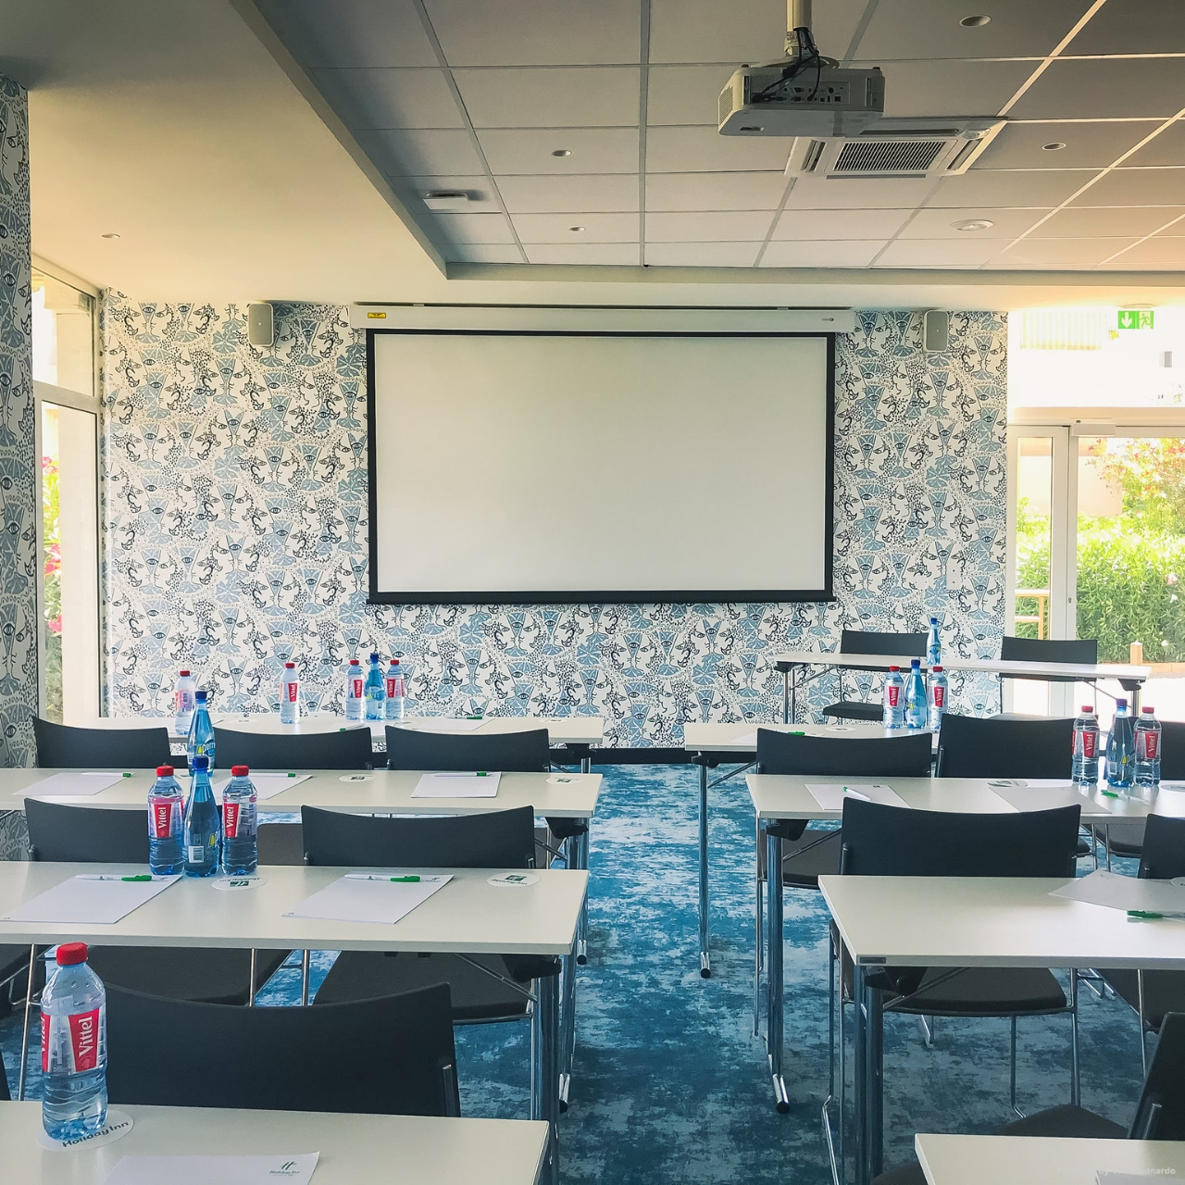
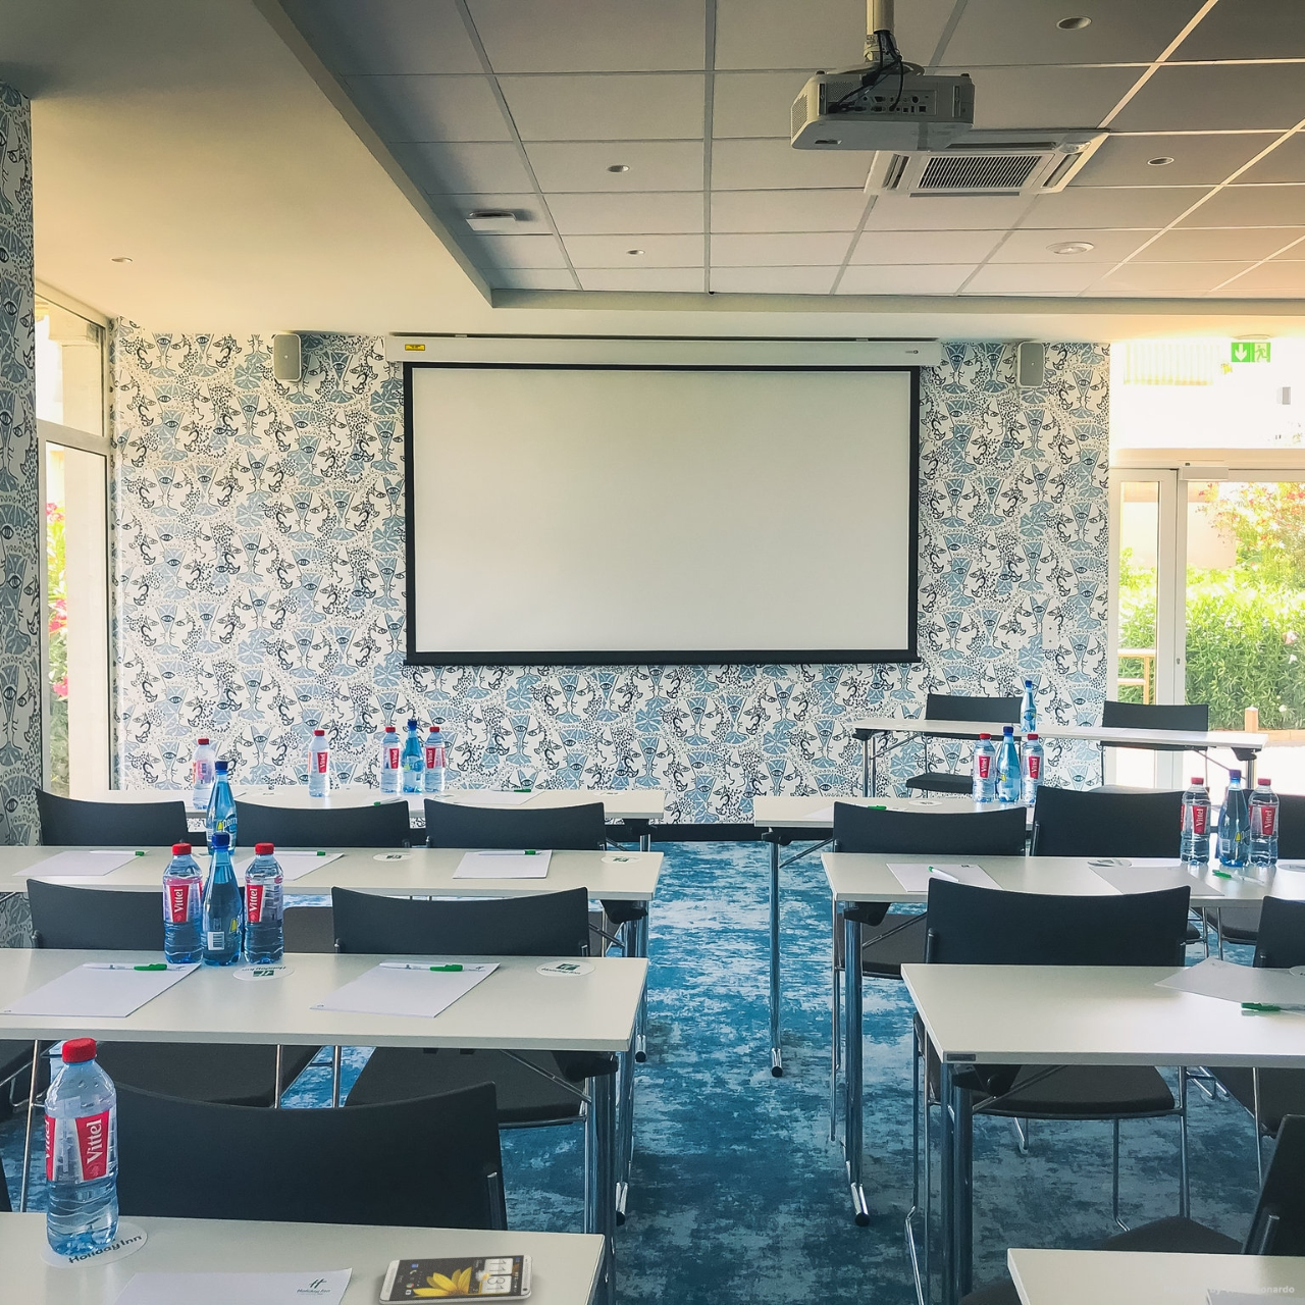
+ smartphone [379,1254,533,1305]
